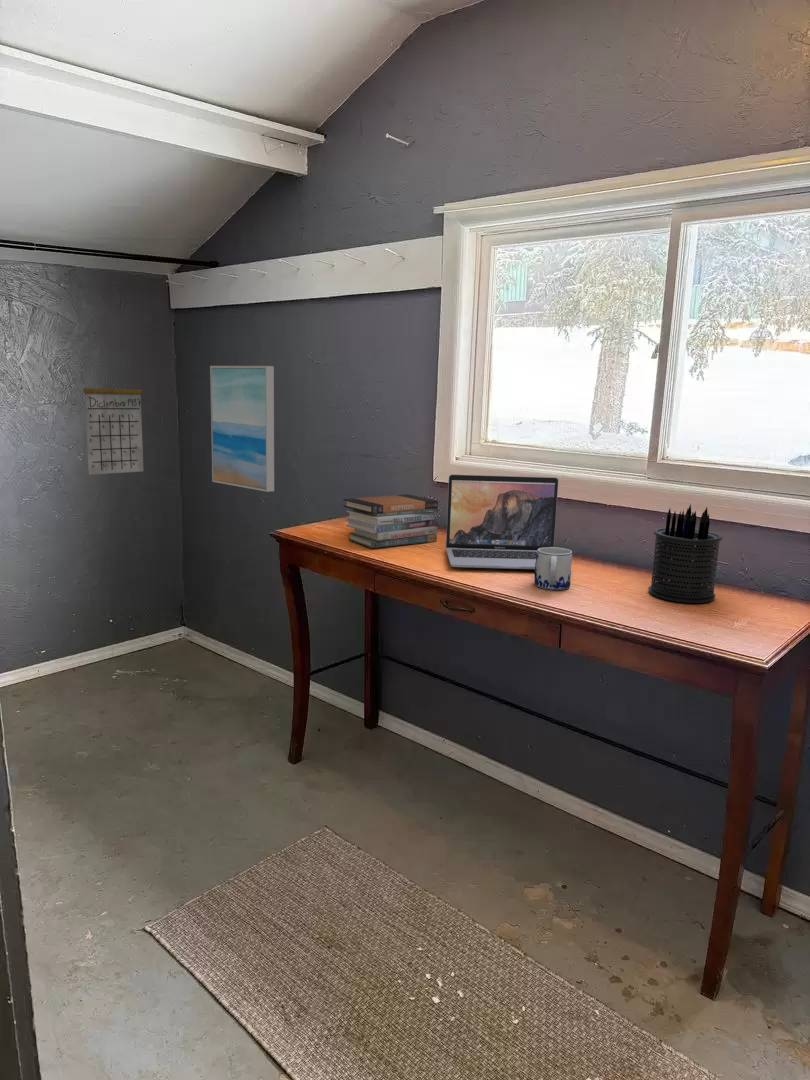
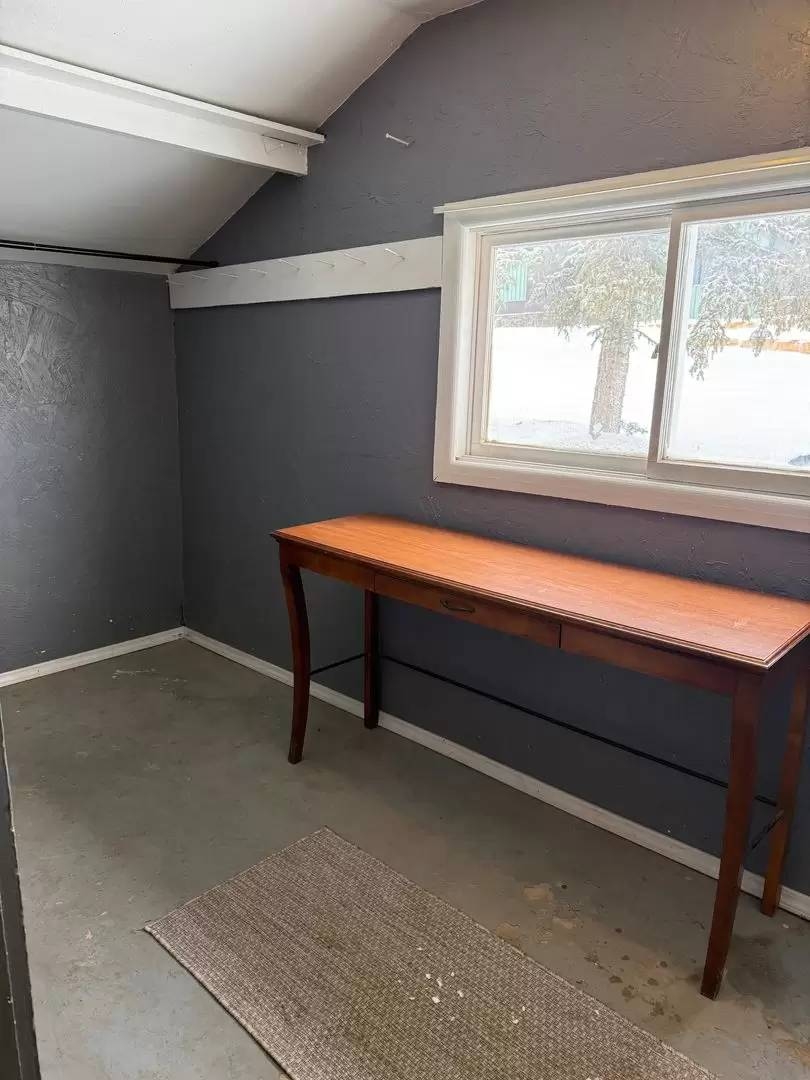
- mug [533,546,573,591]
- pen holder [647,503,724,604]
- book stack [342,493,439,549]
- laptop [445,474,559,570]
- calendar [82,369,144,476]
- wall art [209,365,275,493]
